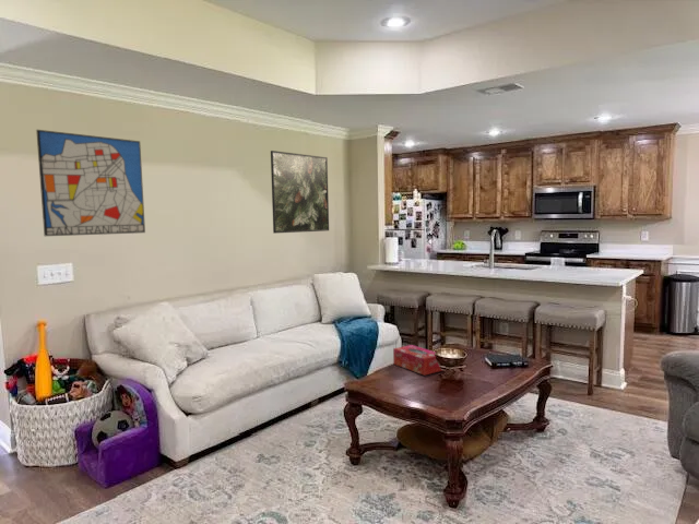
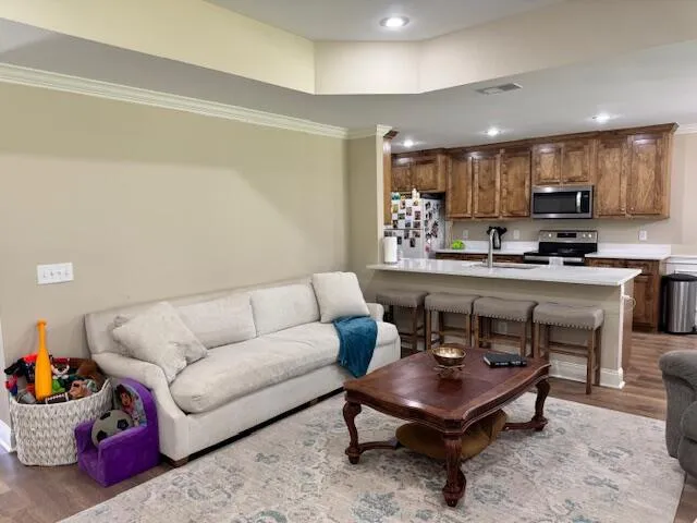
- tissue box [392,344,443,377]
- wall art [35,129,146,237]
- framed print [270,150,330,235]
